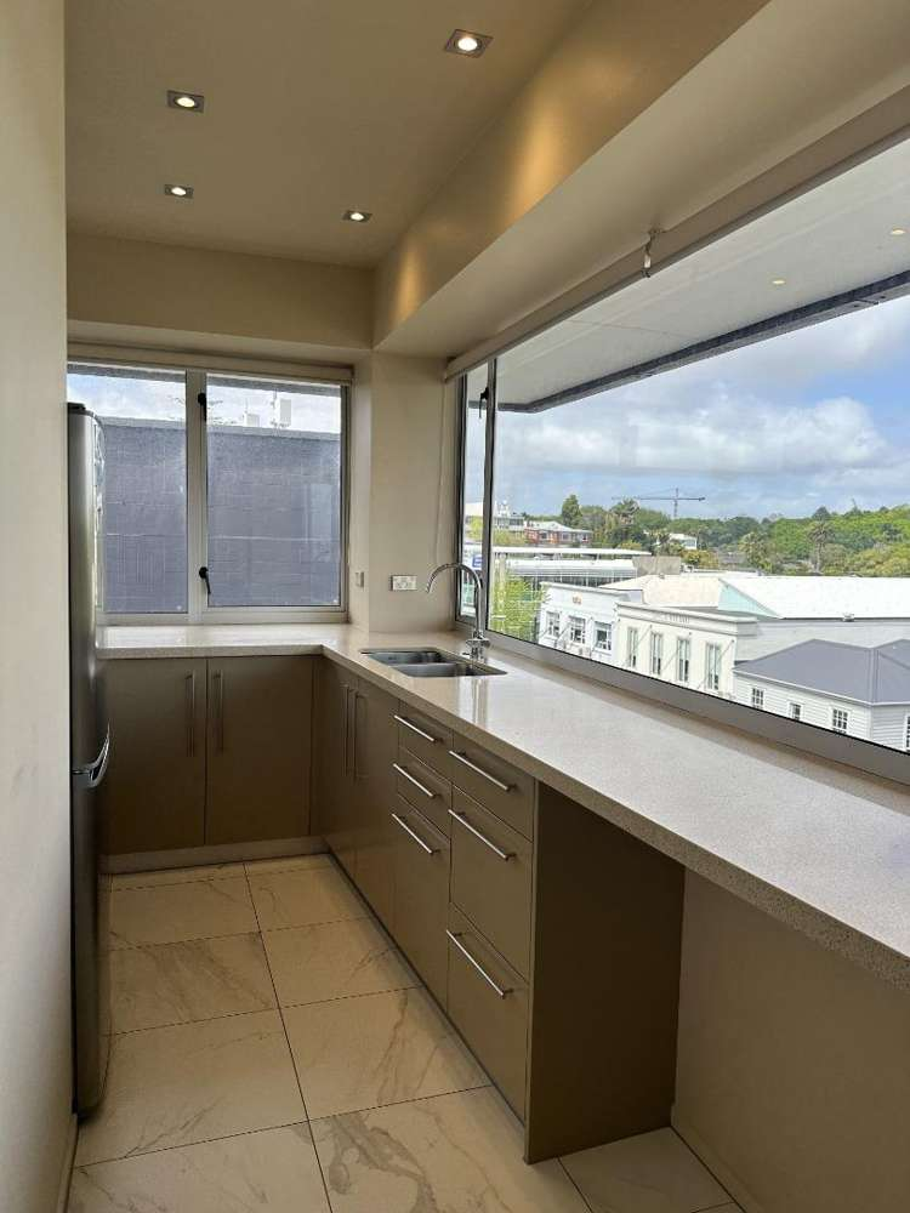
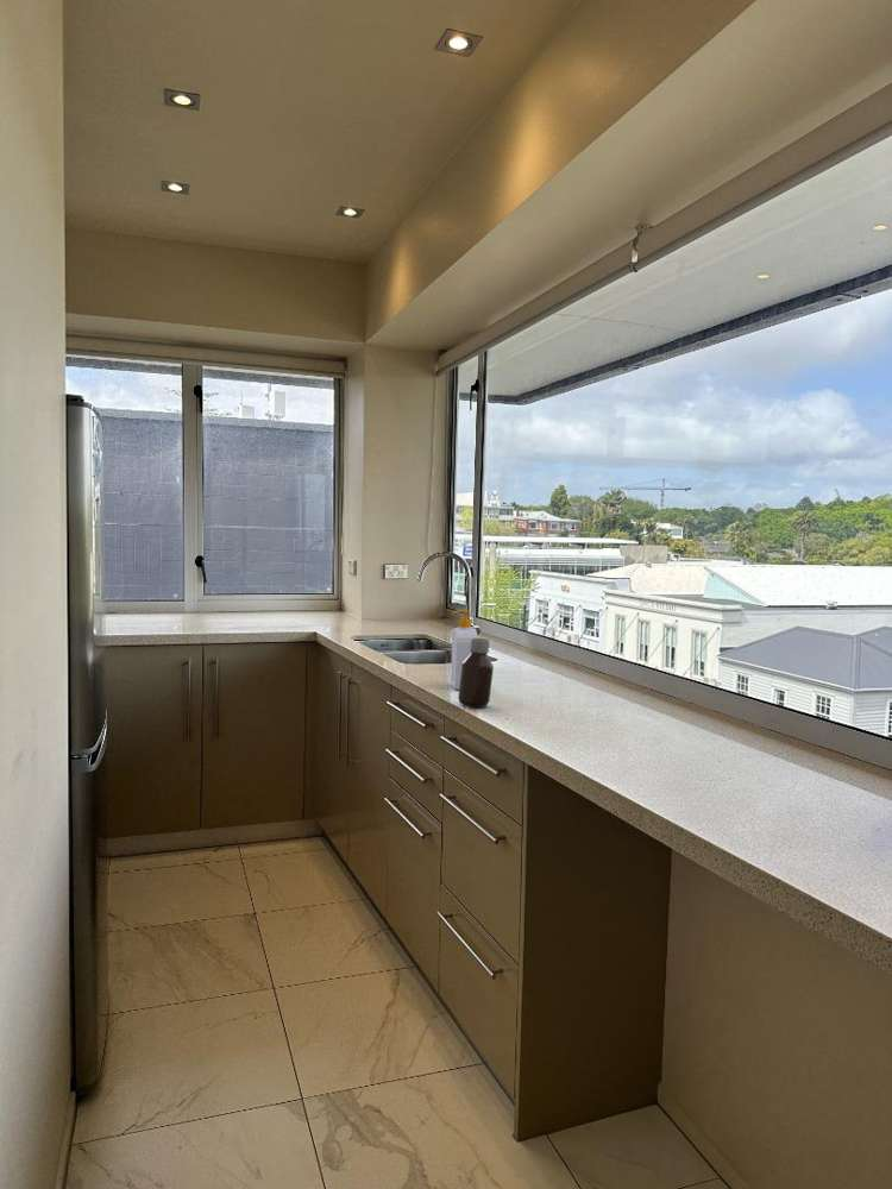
+ bottle [457,637,495,709]
+ soap bottle [450,609,478,691]
